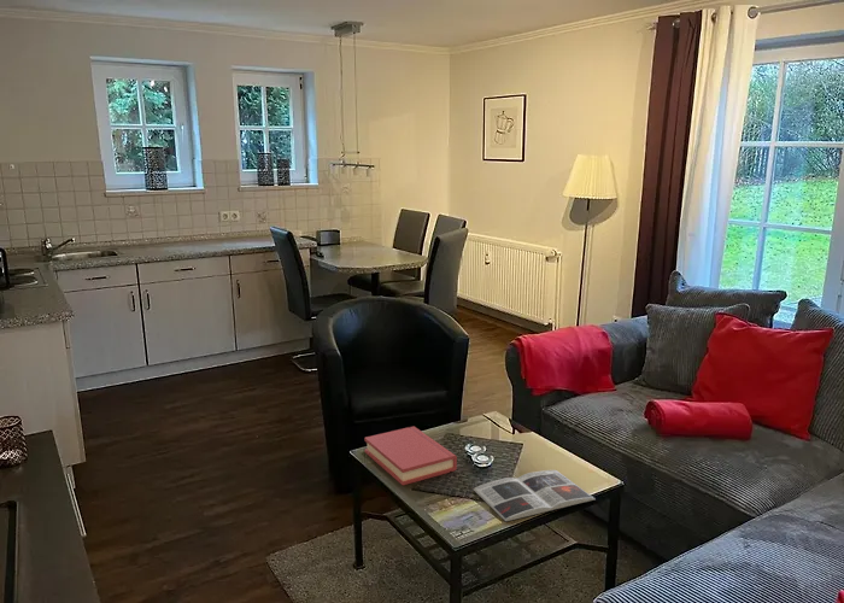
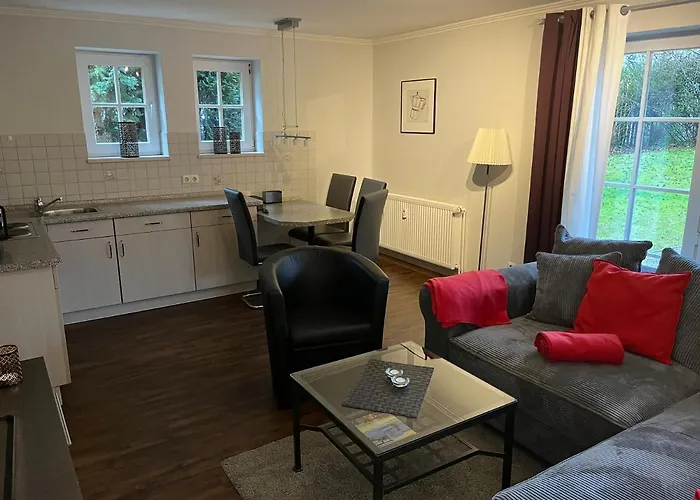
- hardback book [363,426,458,486]
- magazine [473,469,596,522]
